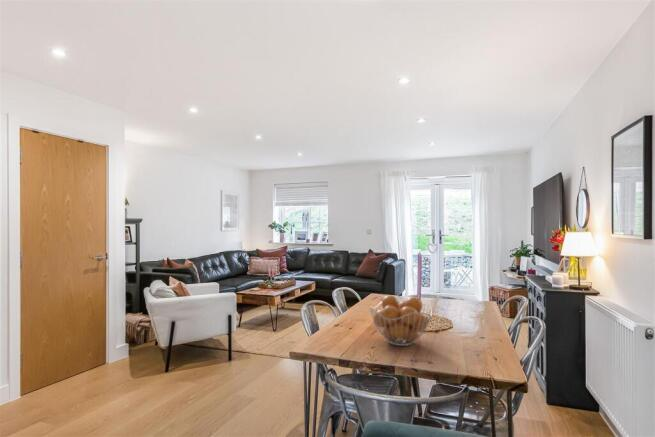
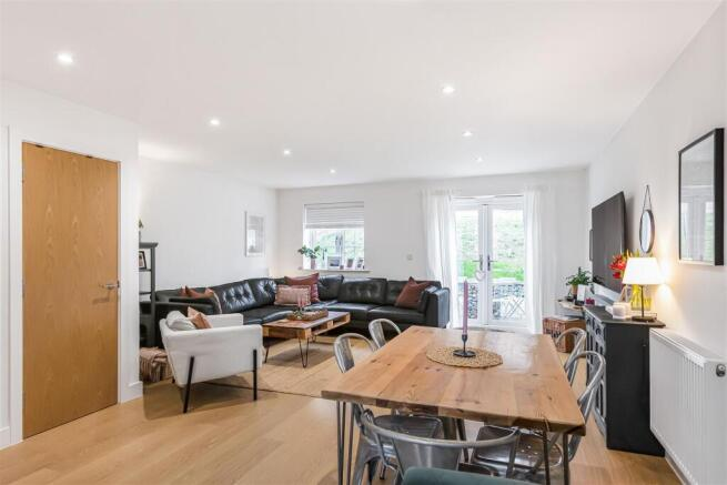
- fruit basket [369,294,433,347]
